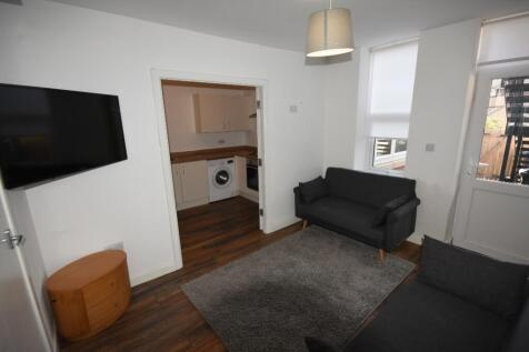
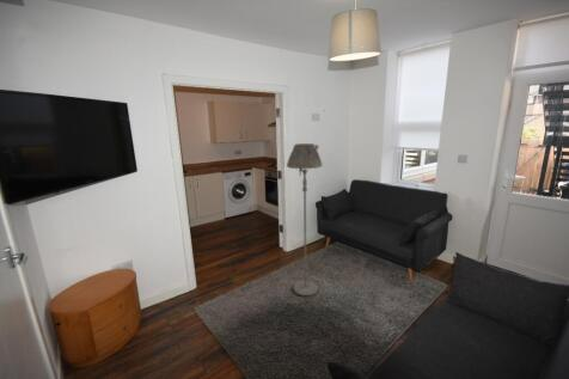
+ floor lamp [286,142,324,297]
